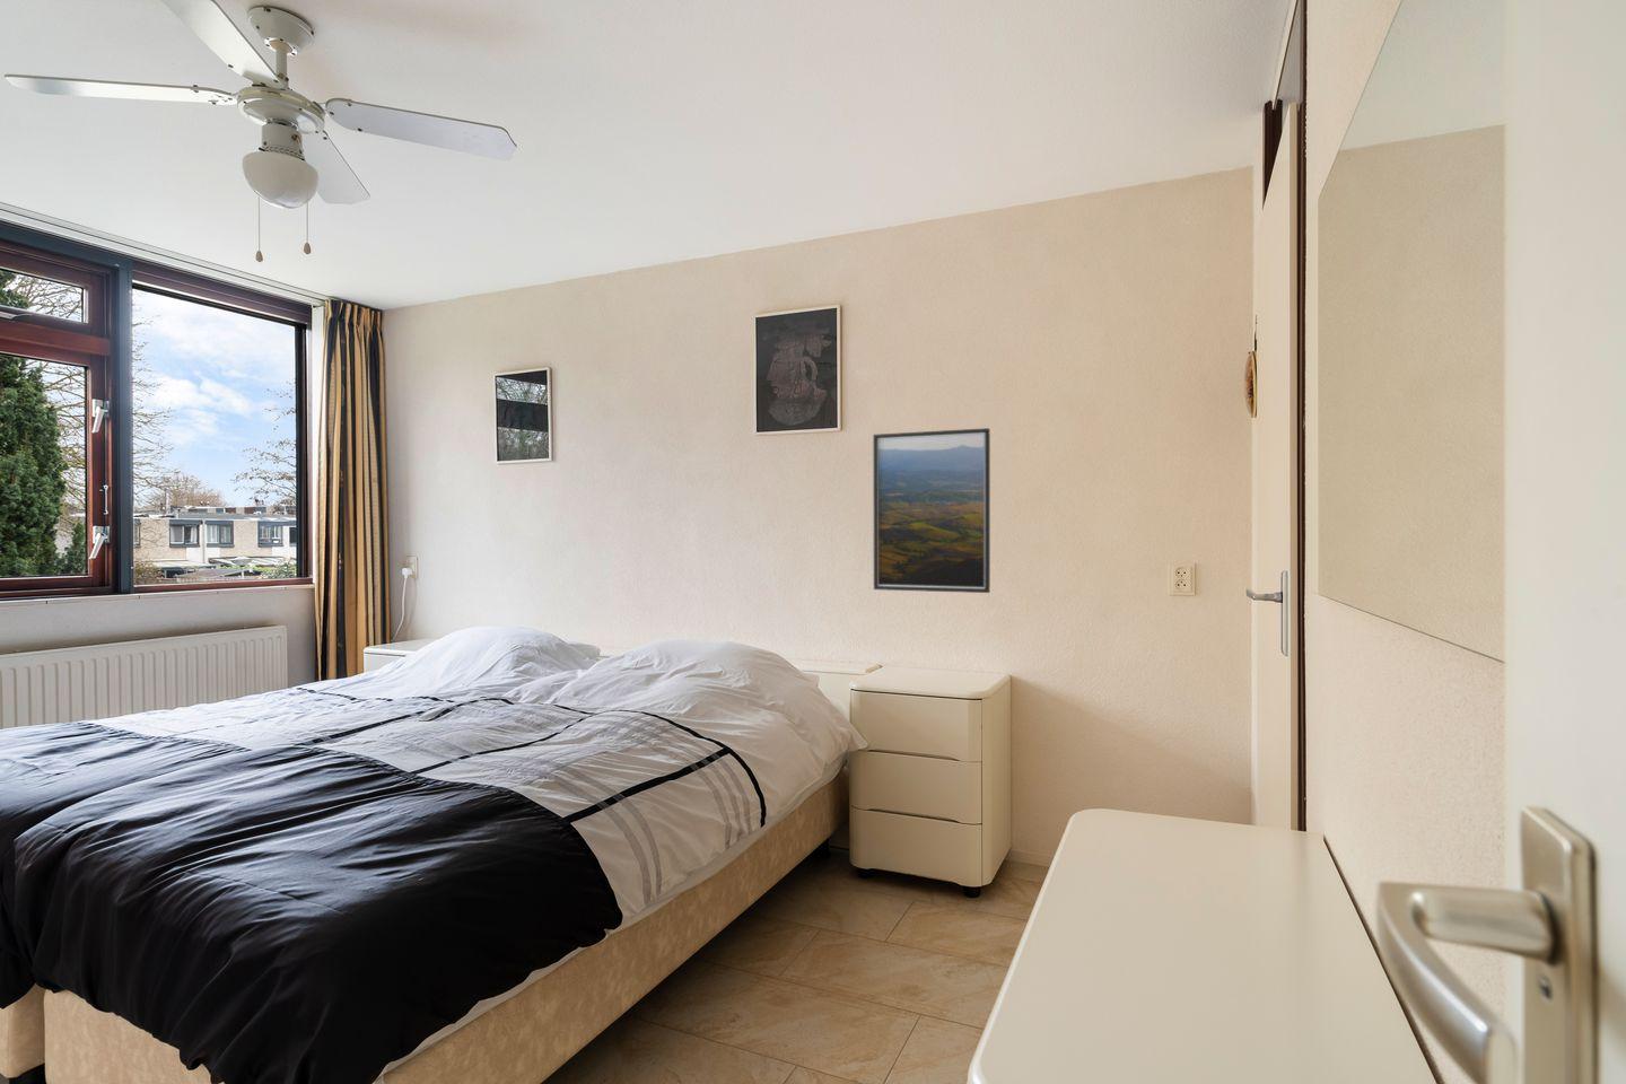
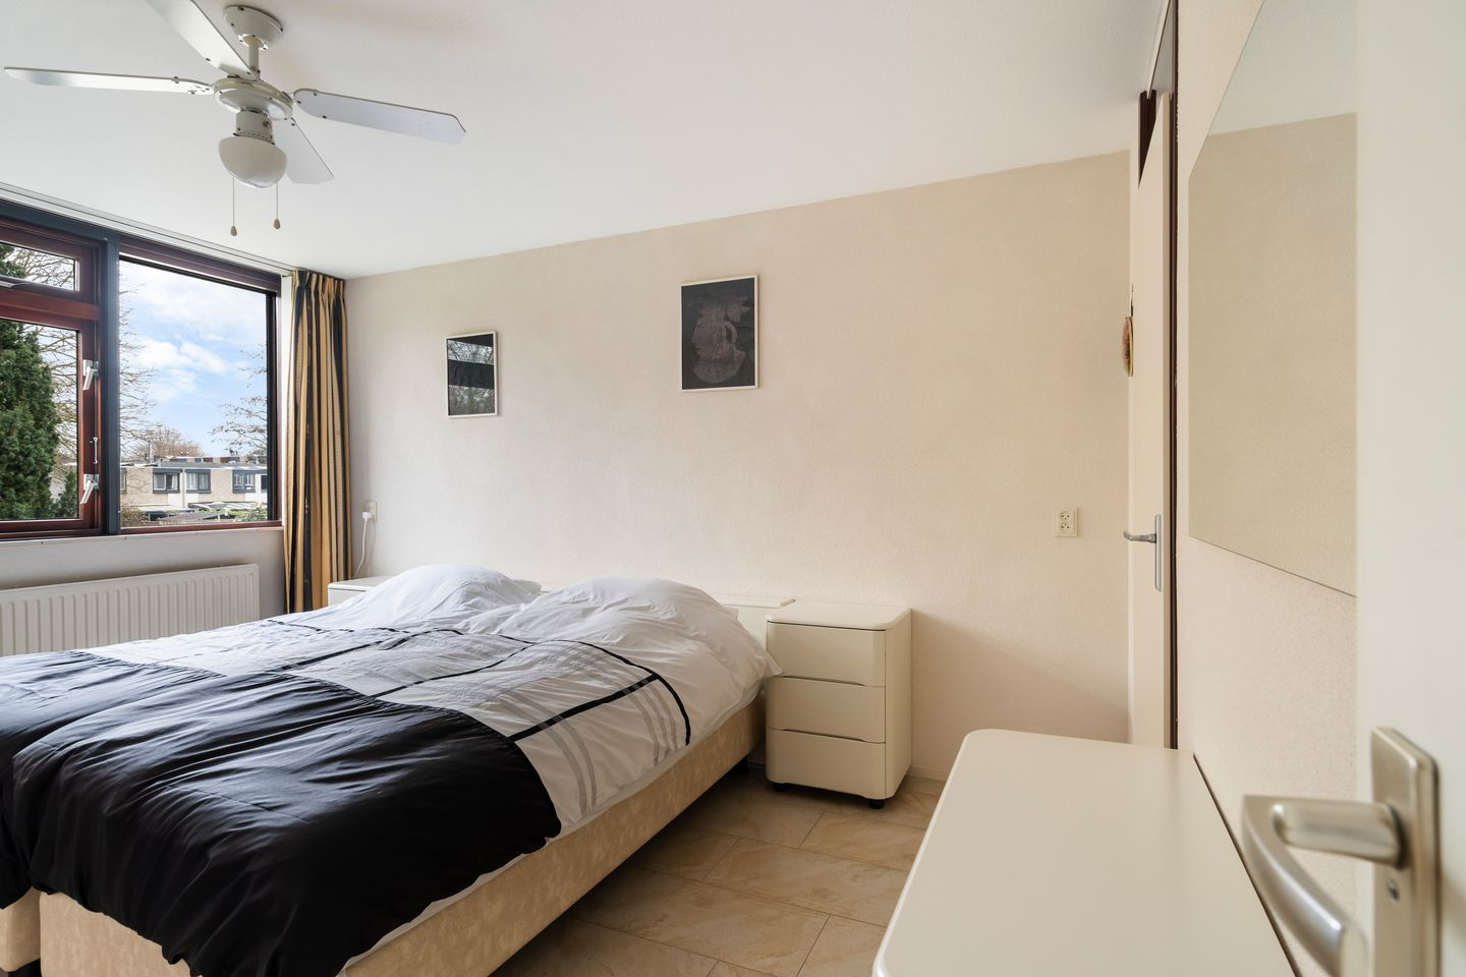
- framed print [872,427,991,594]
